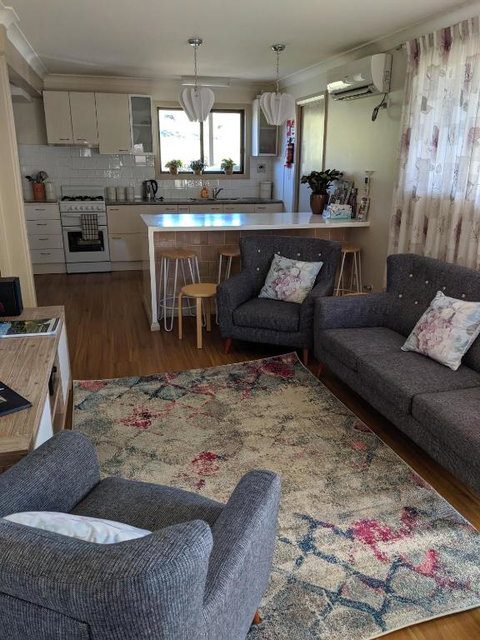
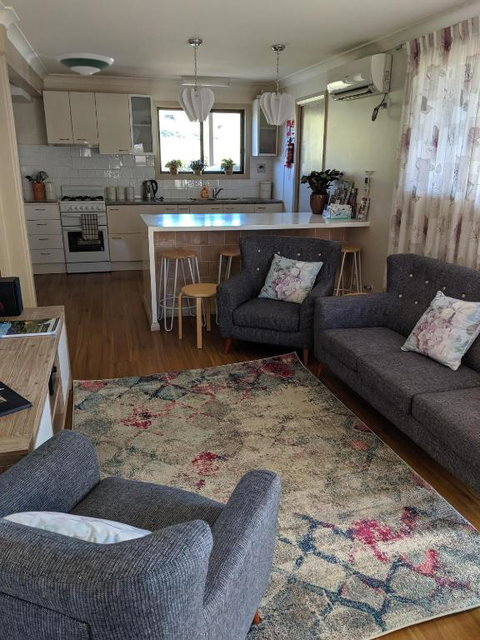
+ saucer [54,51,114,76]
